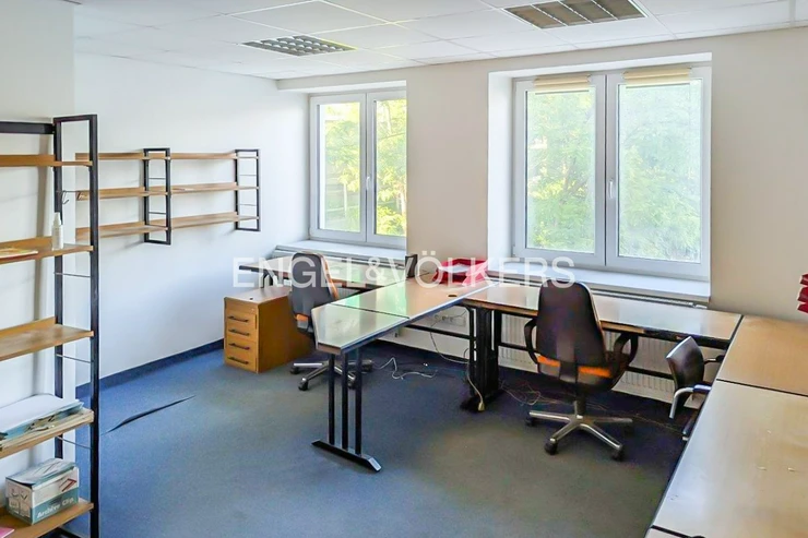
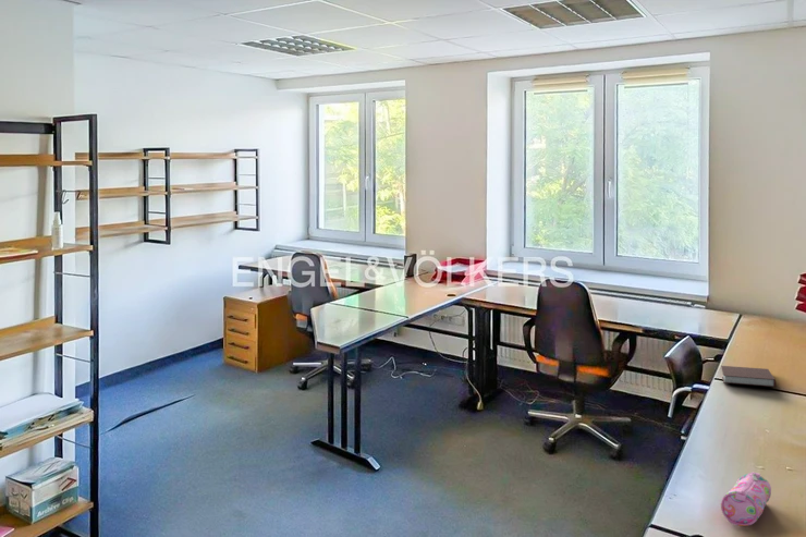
+ pencil case [720,471,772,527]
+ notebook [720,365,777,388]
